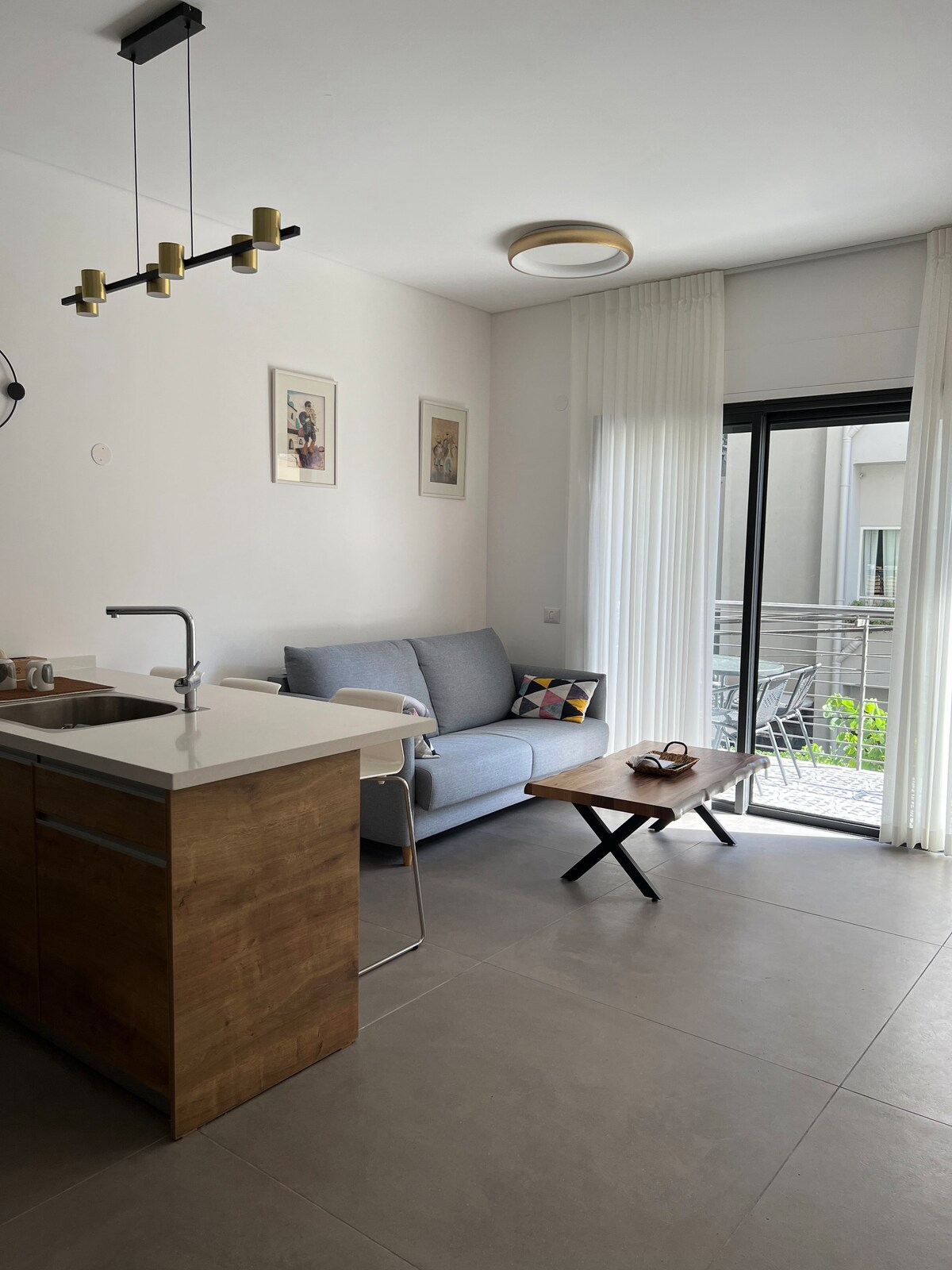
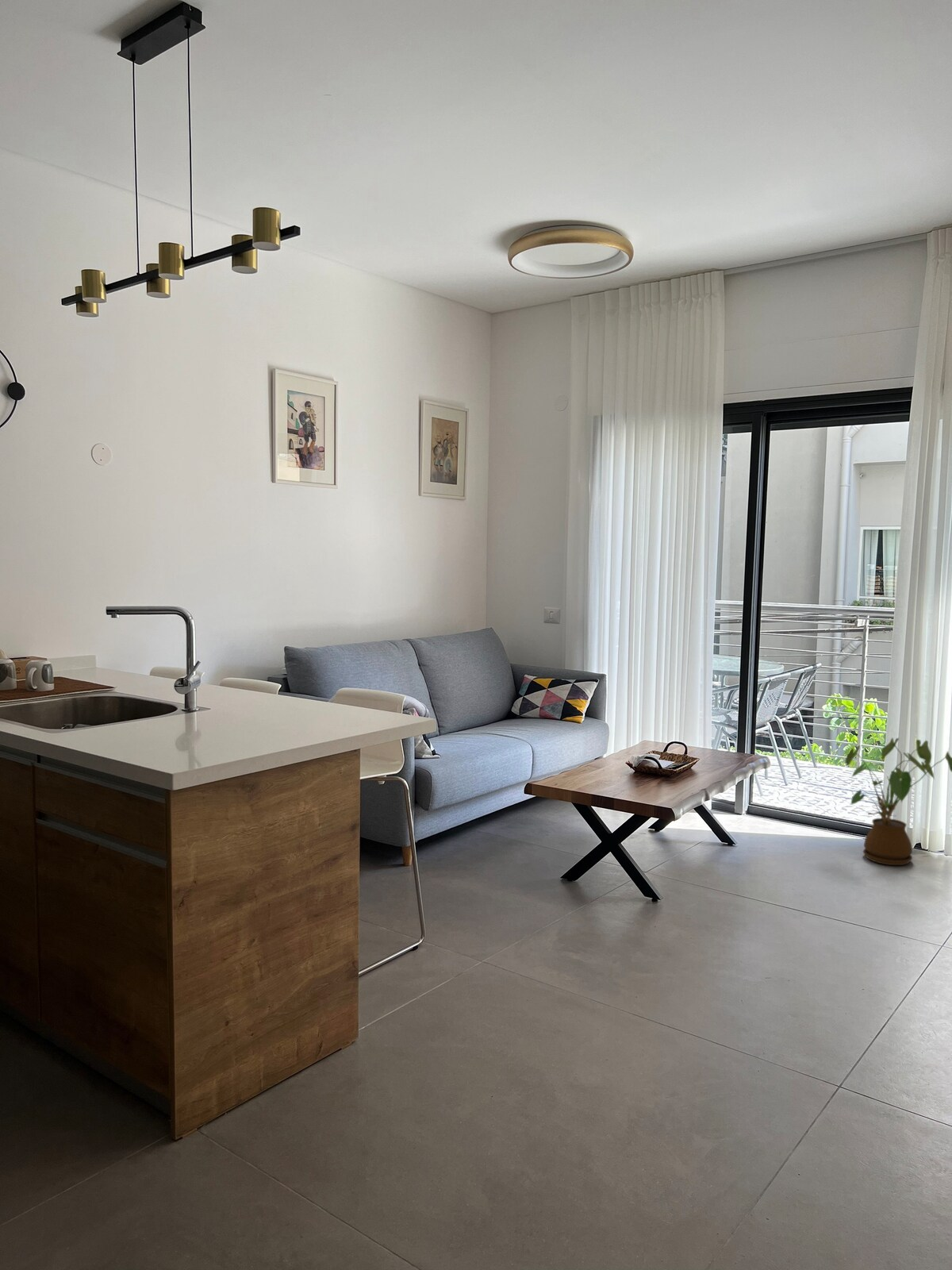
+ house plant [844,737,952,866]
